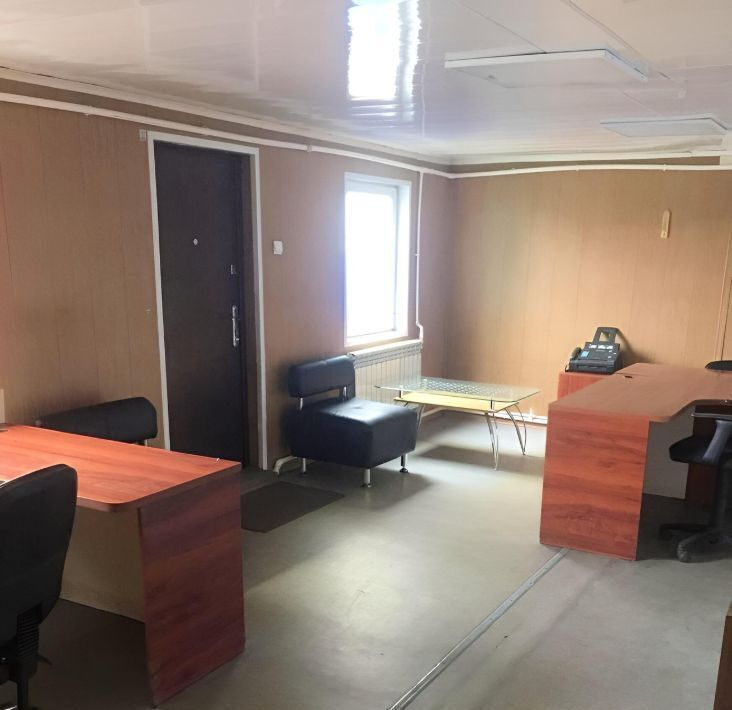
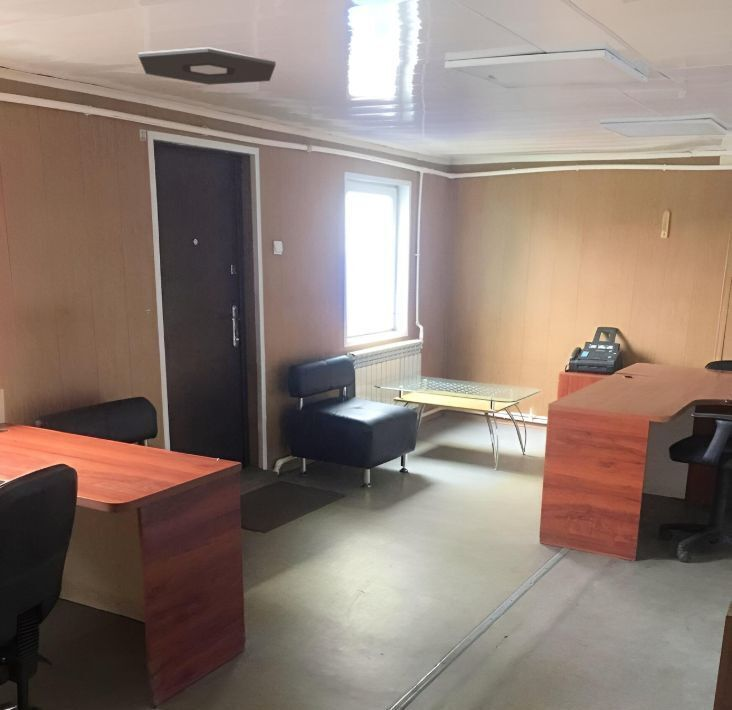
+ ceiling light [137,46,277,86]
